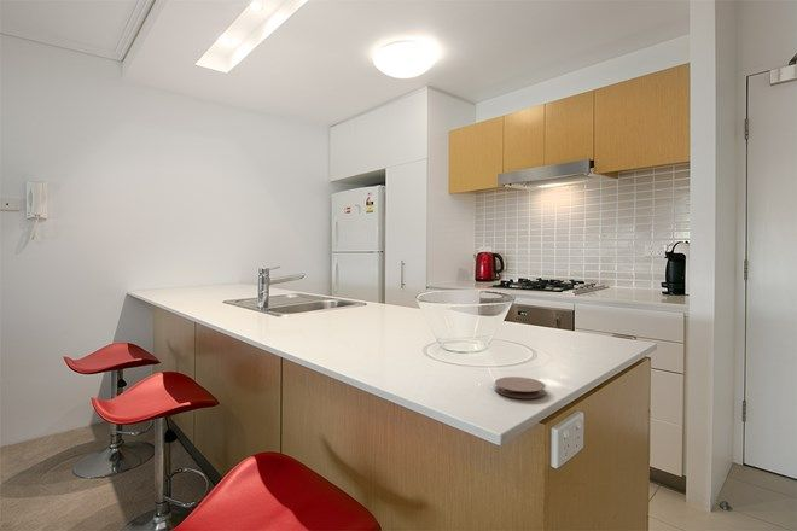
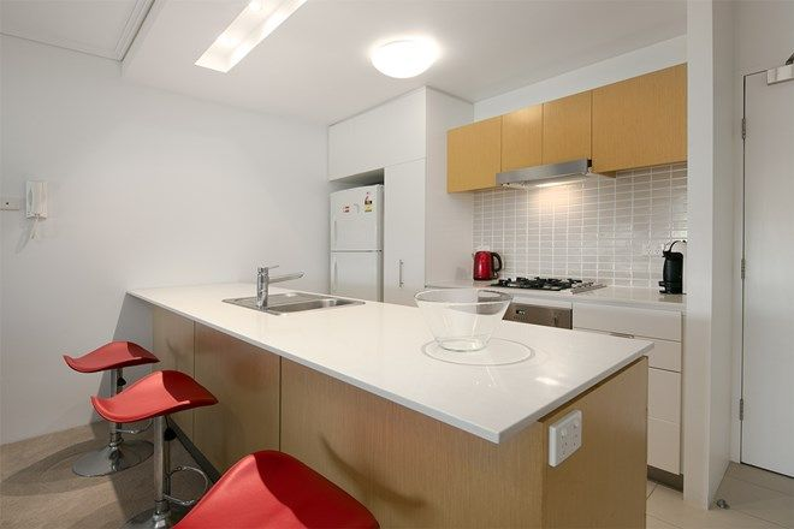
- coaster [494,375,547,399]
